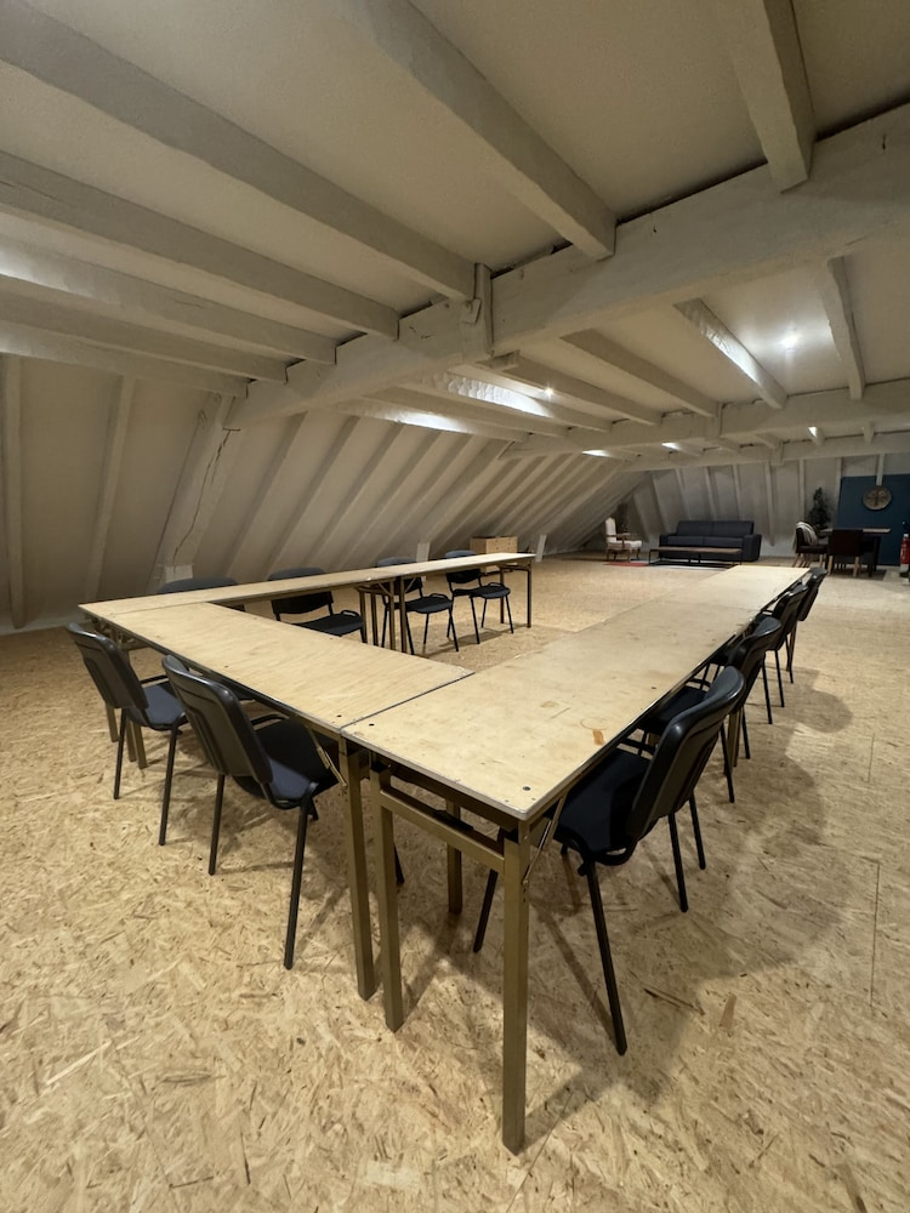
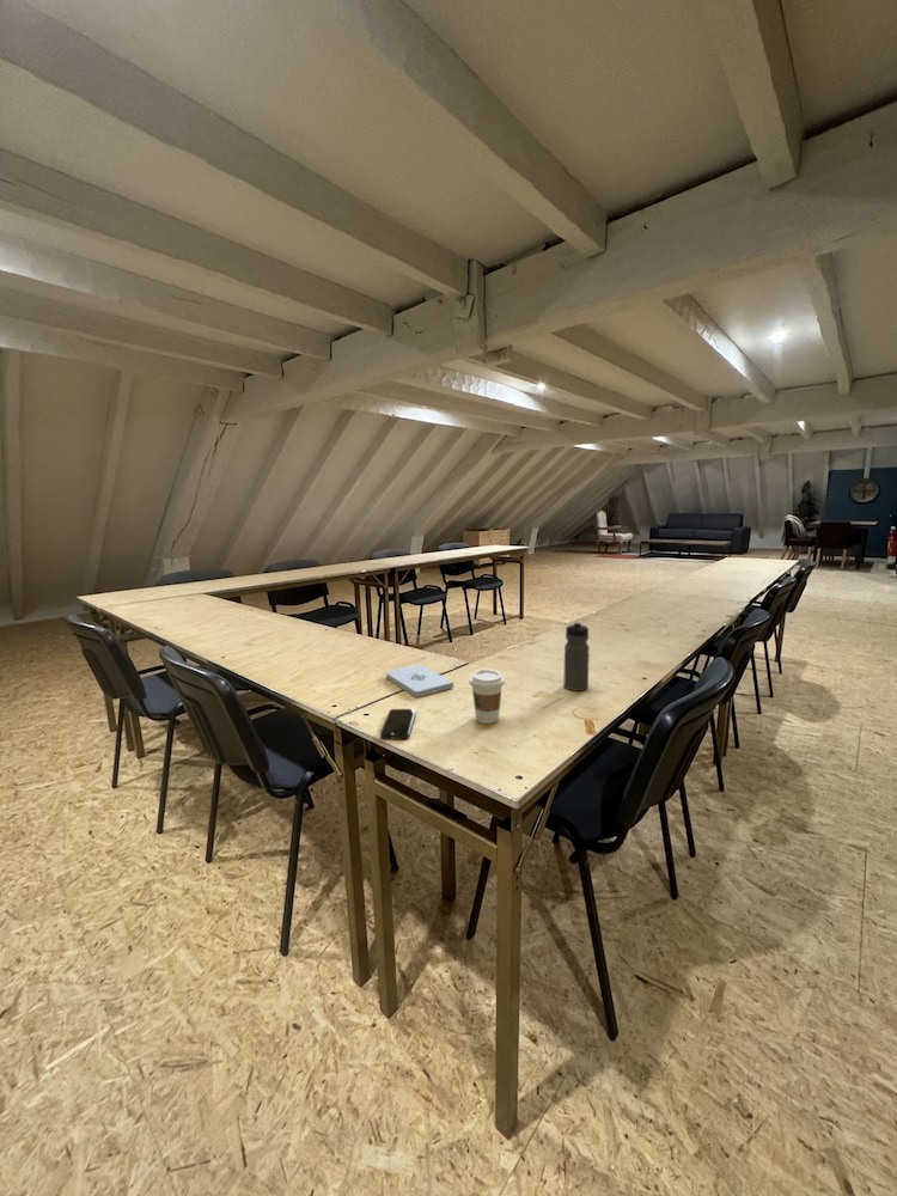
+ notepad [385,663,454,698]
+ water bottle [562,621,591,691]
+ coffee cup [468,667,506,725]
+ smartphone [379,708,417,740]
